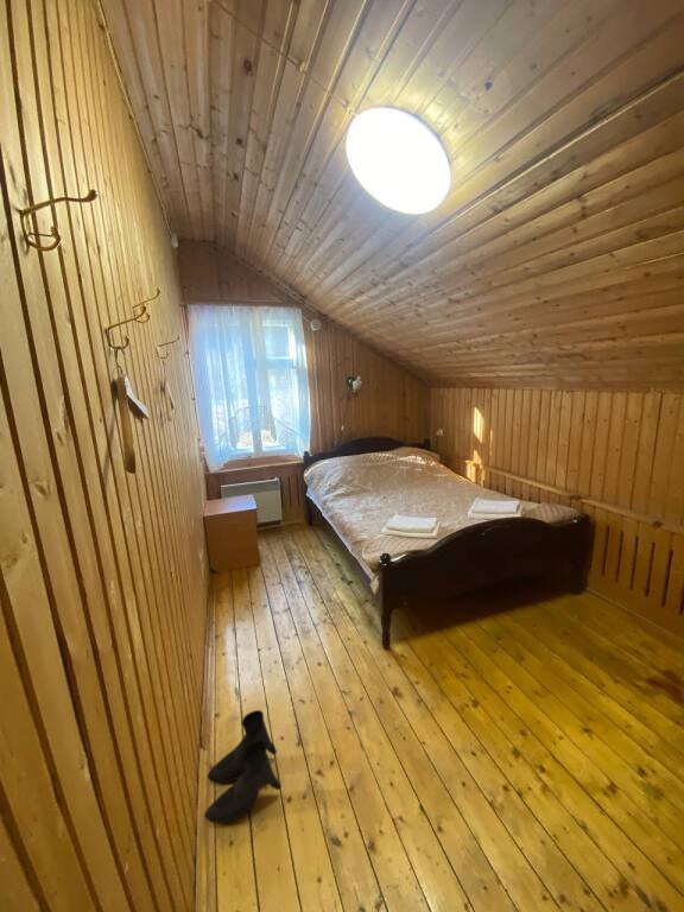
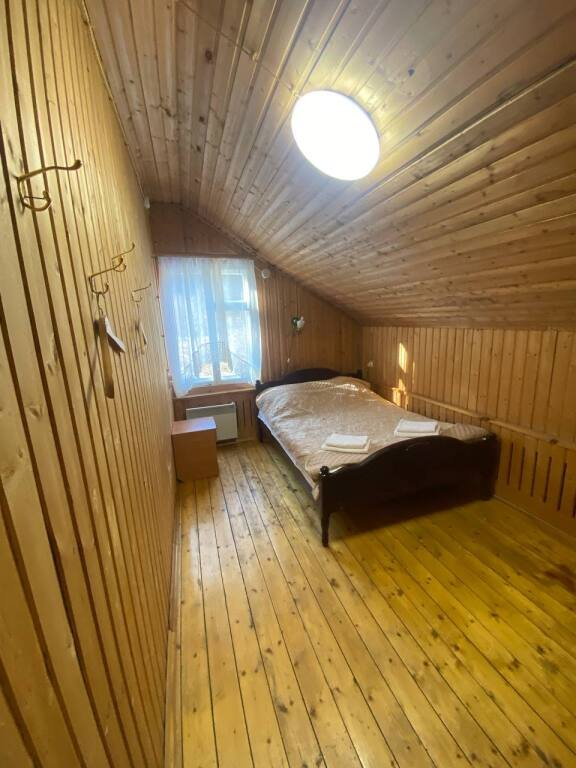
- boots [203,709,283,824]
